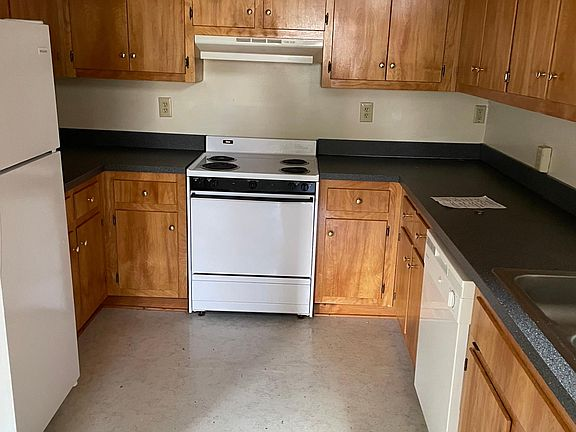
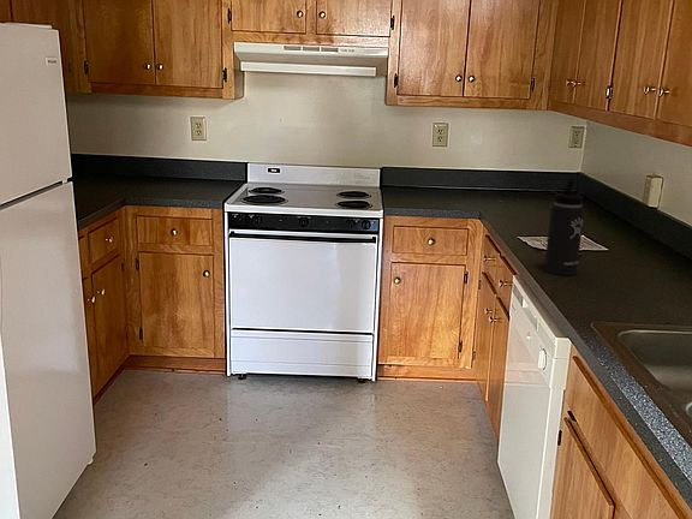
+ thermos bottle [543,179,589,276]
